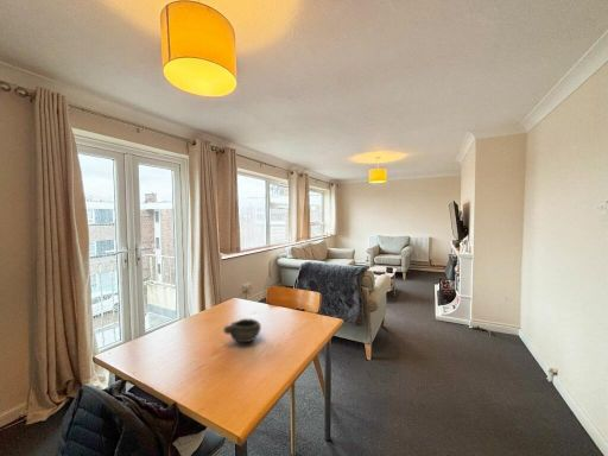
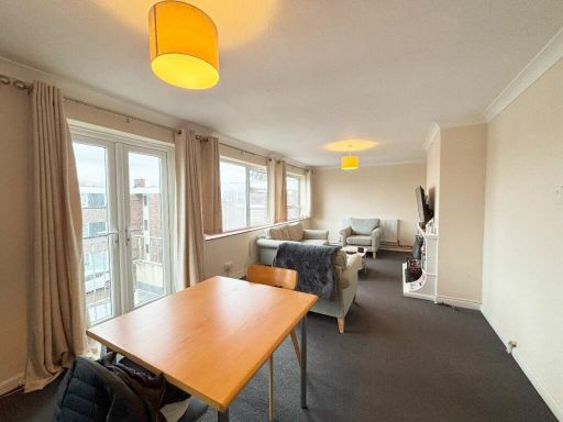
- bowl [222,317,262,343]
